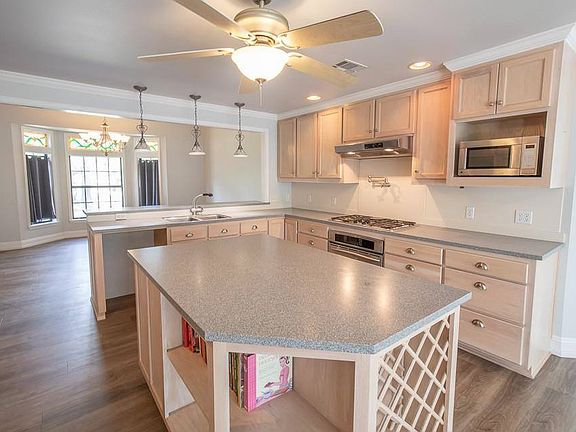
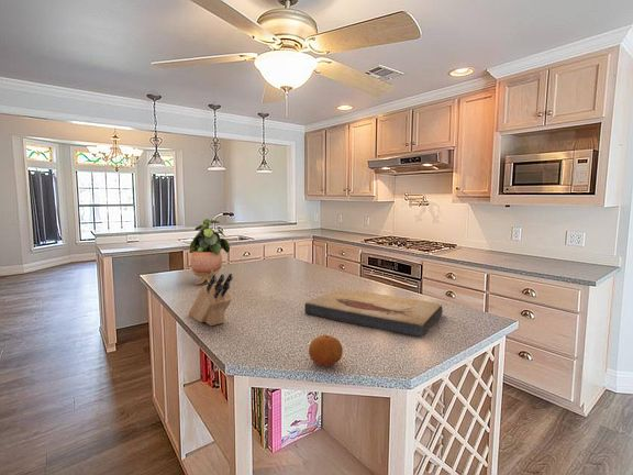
+ fruit [308,334,344,367]
+ potted plant [188,218,231,286]
+ knife block [188,273,233,327]
+ fish fossil [303,287,444,338]
